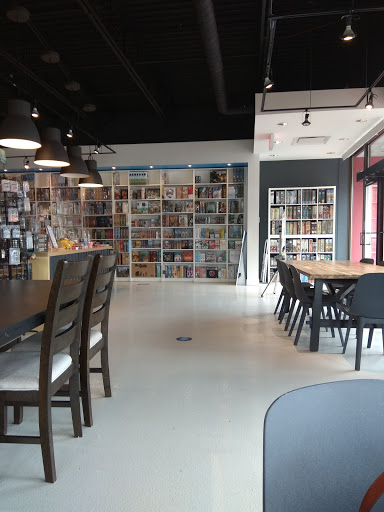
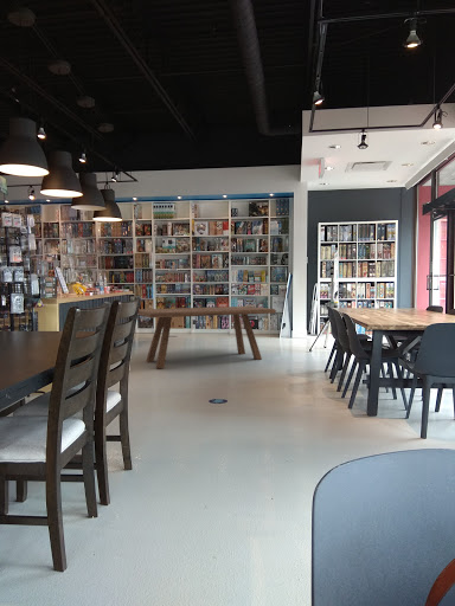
+ dining table [137,305,277,370]
